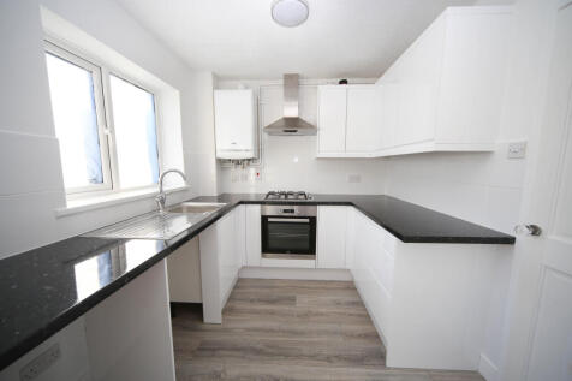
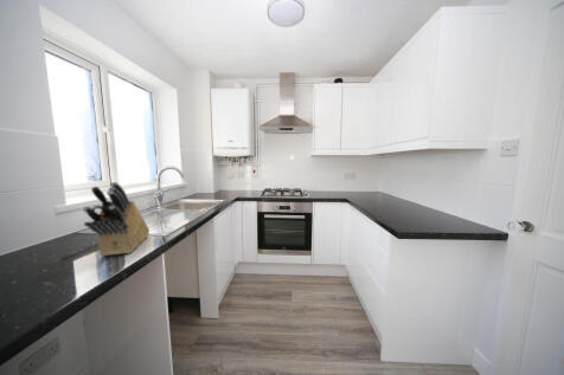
+ knife block [82,181,150,257]
